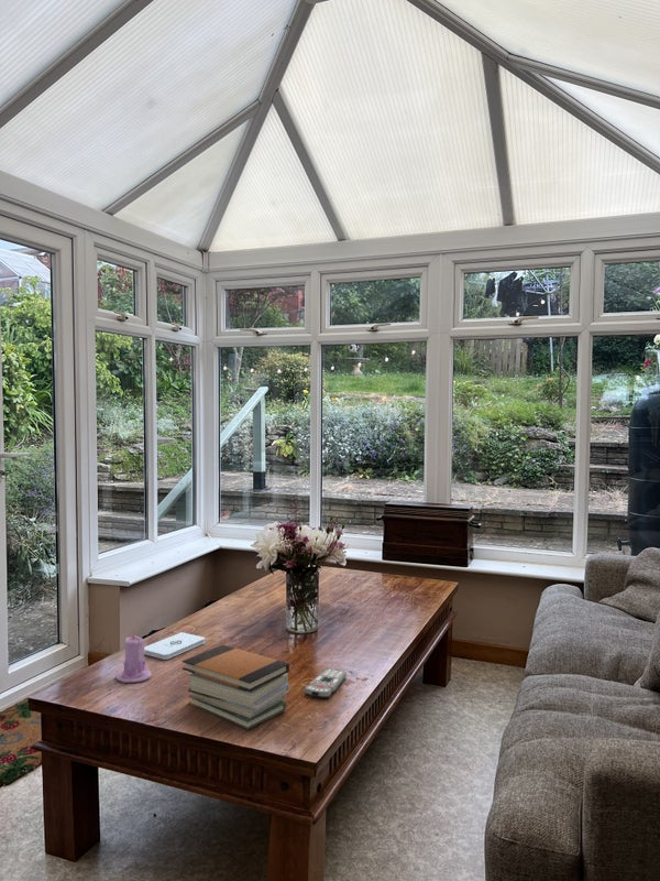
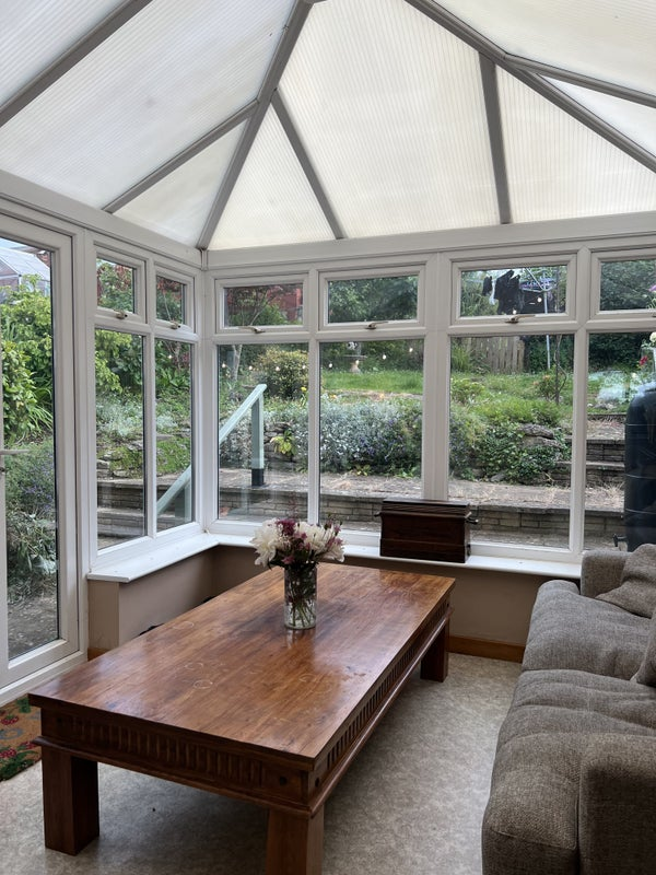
- remote control [302,667,348,699]
- candle [114,631,153,684]
- book stack [182,644,290,730]
- notepad [144,631,206,661]
